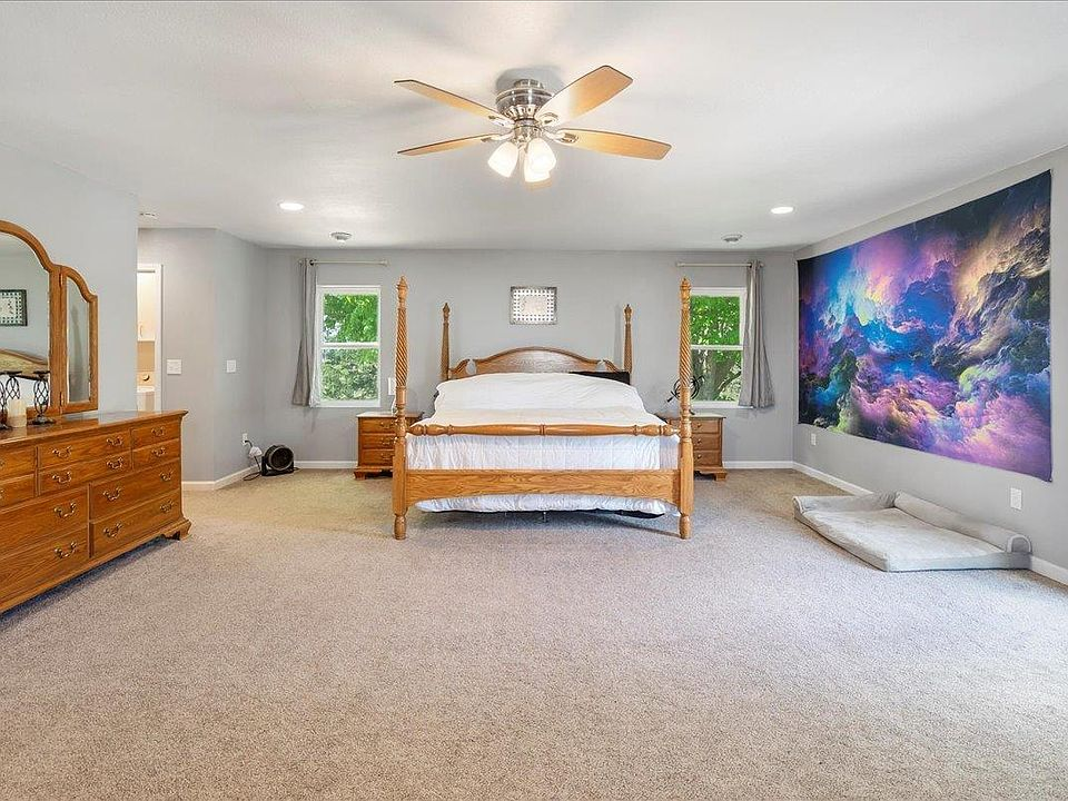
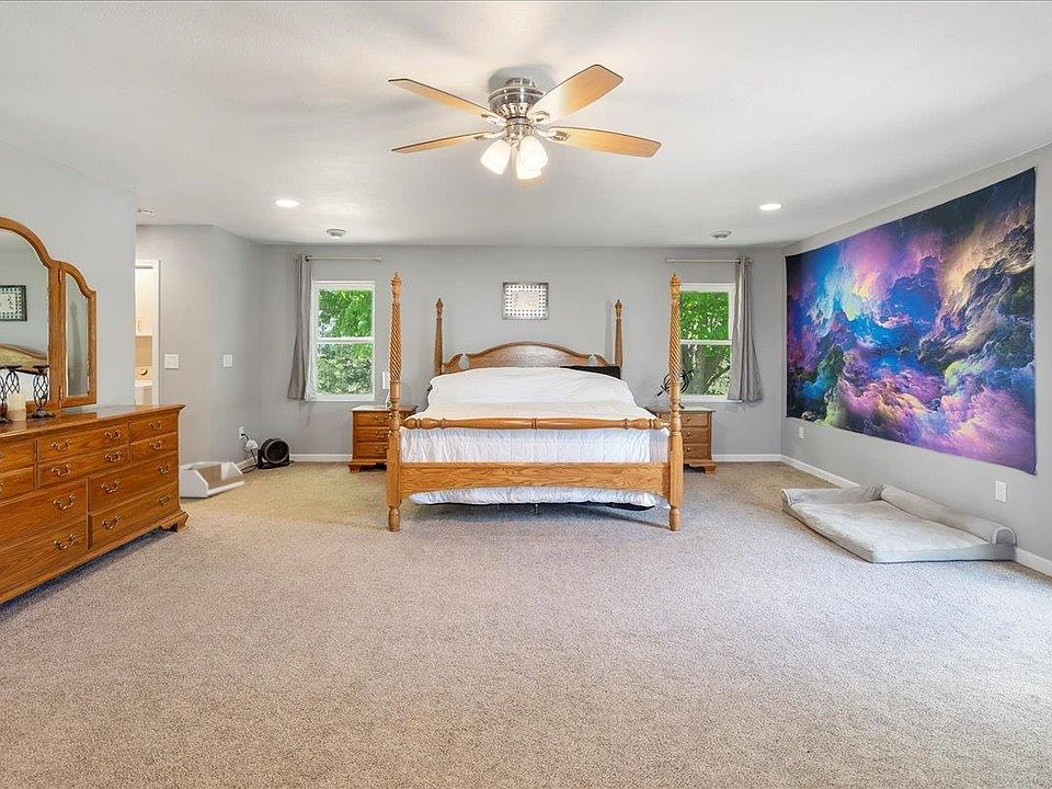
+ storage bin [179,460,245,499]
